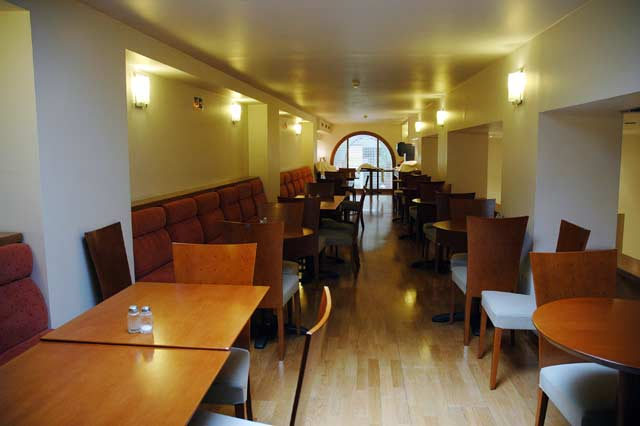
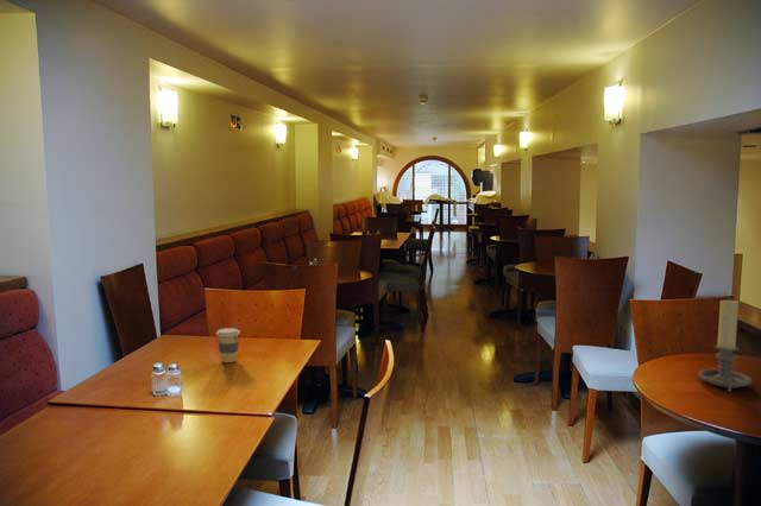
+ coffee cup [215,327,241,363]
+ candle holder [697,298,753,393]
